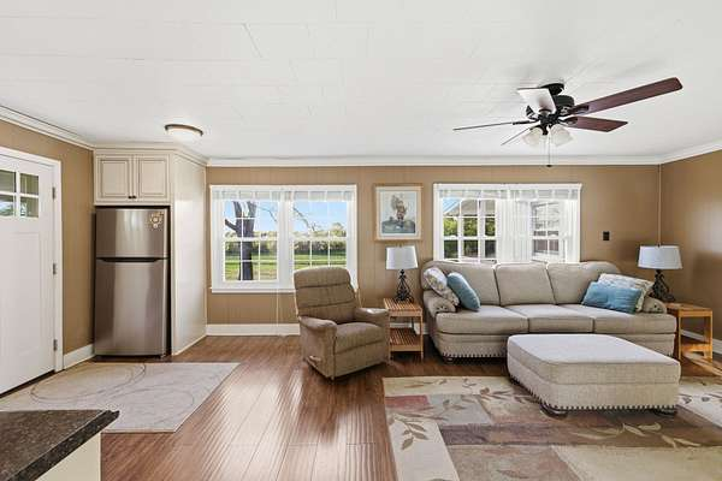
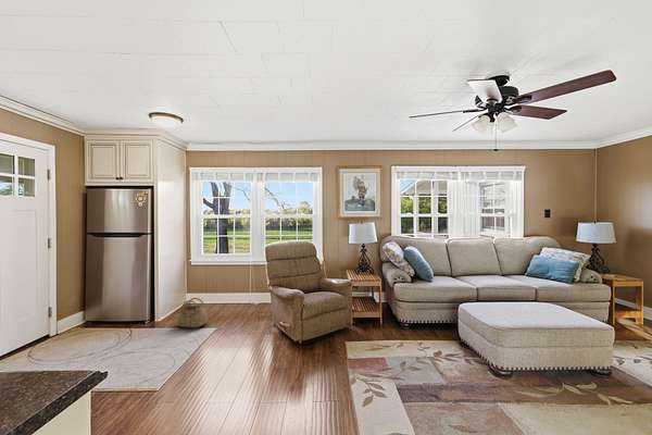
+ basket [176,297,209,328]
